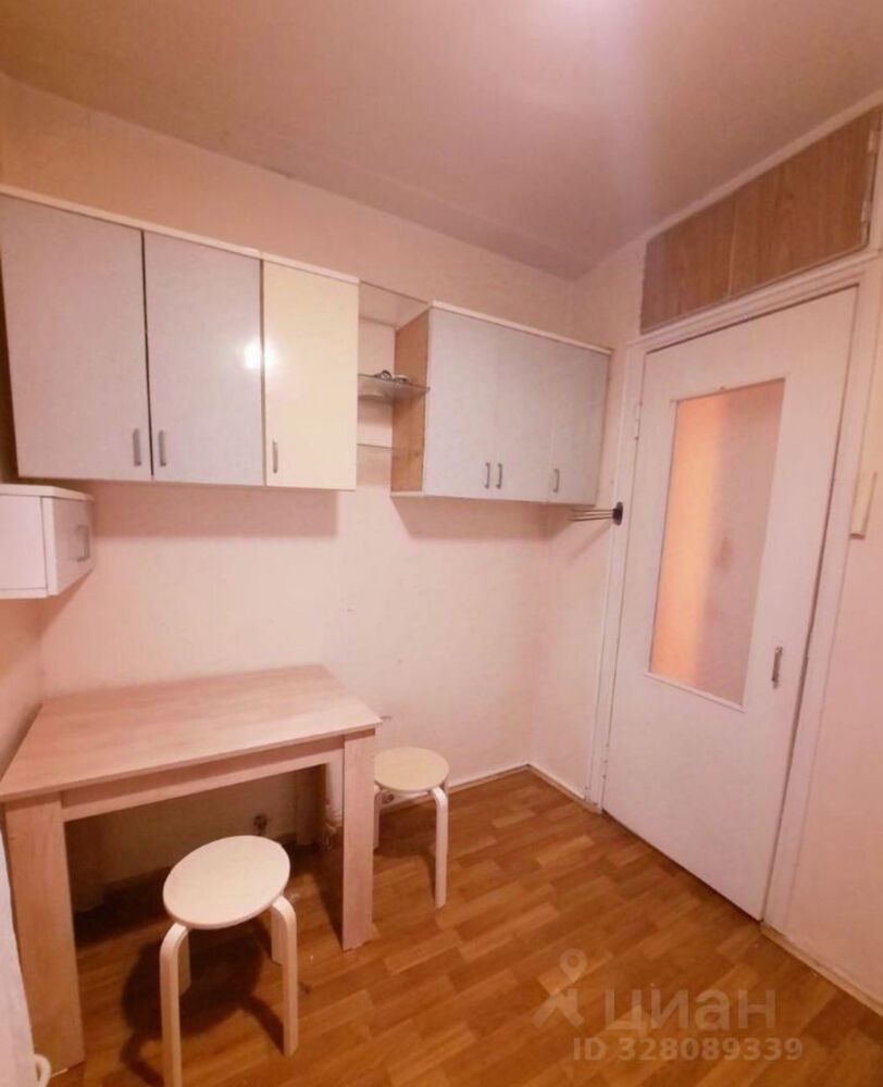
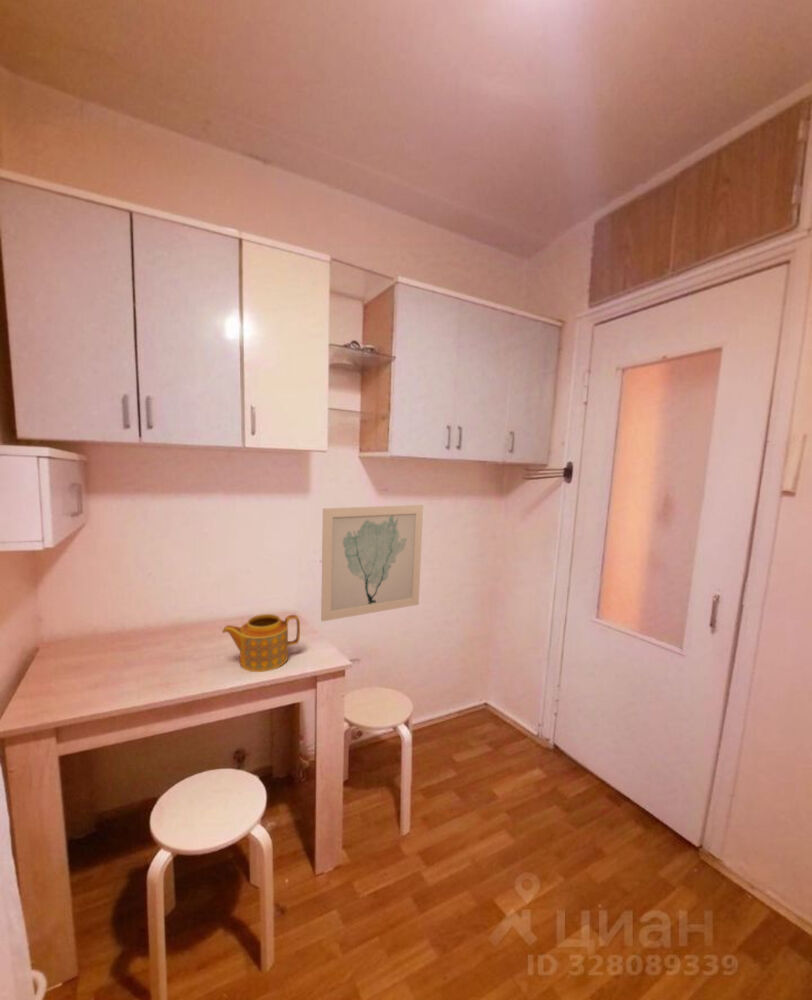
+ teapot [221,613,301,673]
+ wall art [320,504,424,622]
